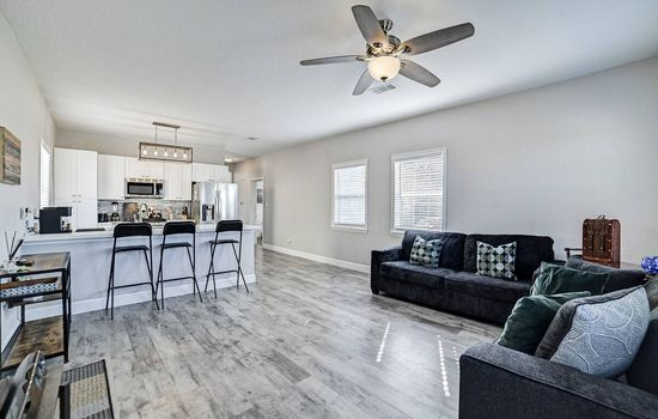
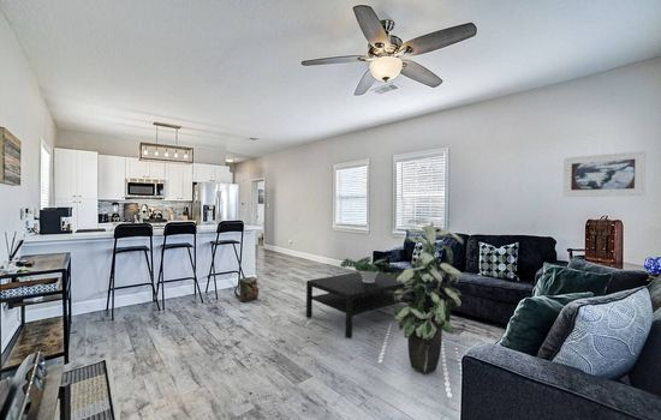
+ indoor plant [387,217,465,374]
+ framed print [562,150,647,198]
+ coffee table [305,270,417,340]
+ potted plant [340,256,394,283]
+ backpack [233,275,260,302]
